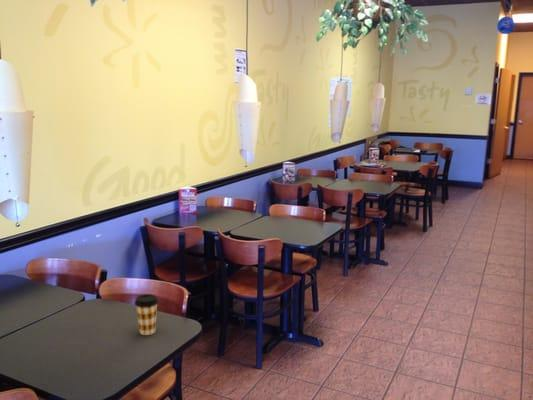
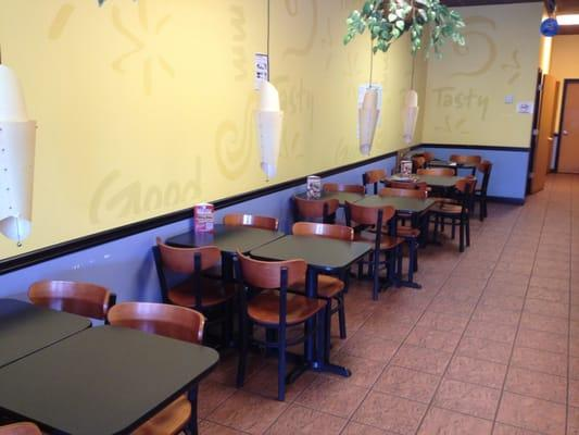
- coffee cup [134,293,160,336]
